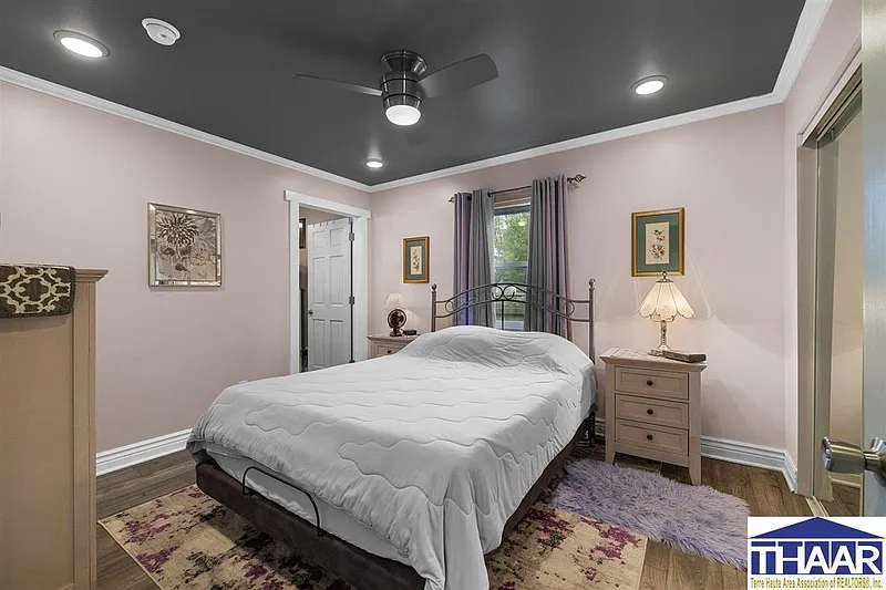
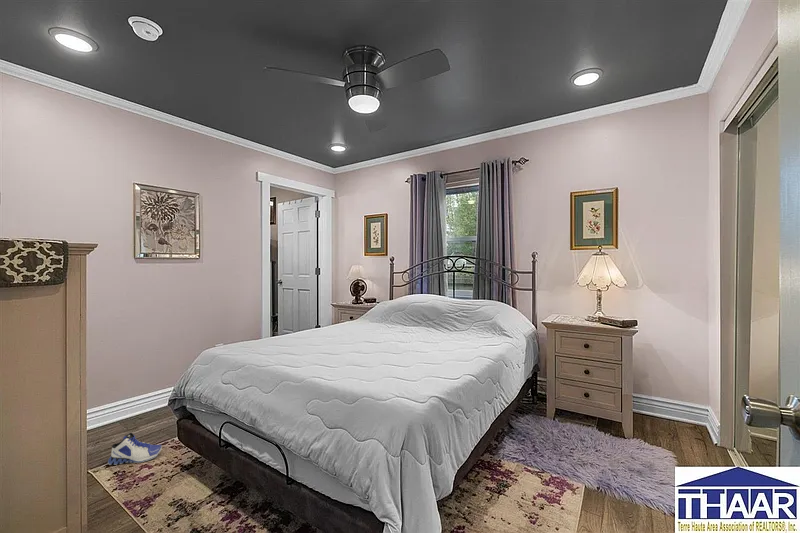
+ sneaker [107,432,163,466]
